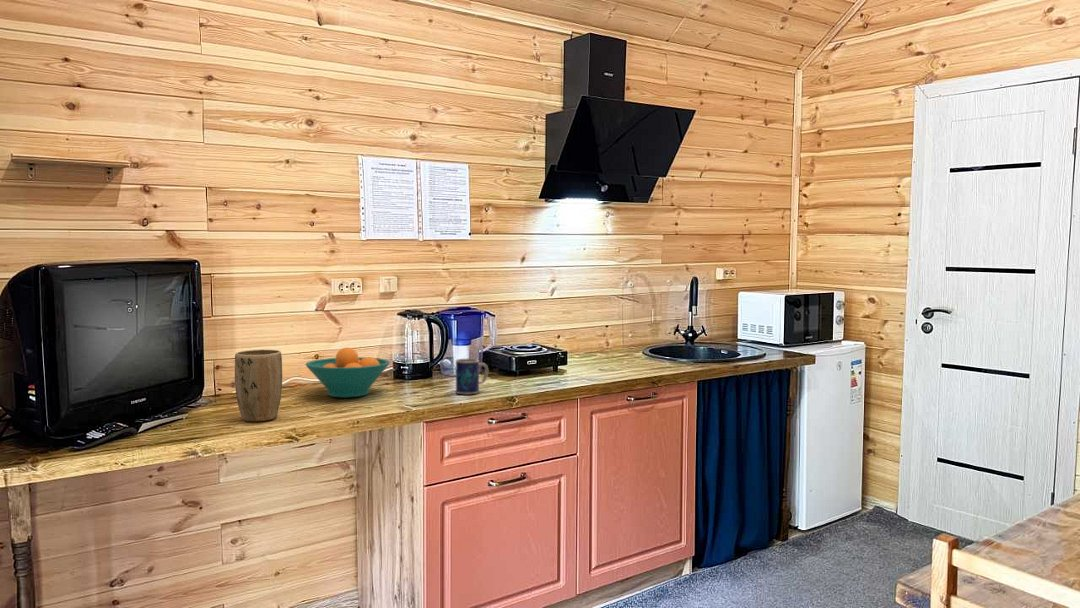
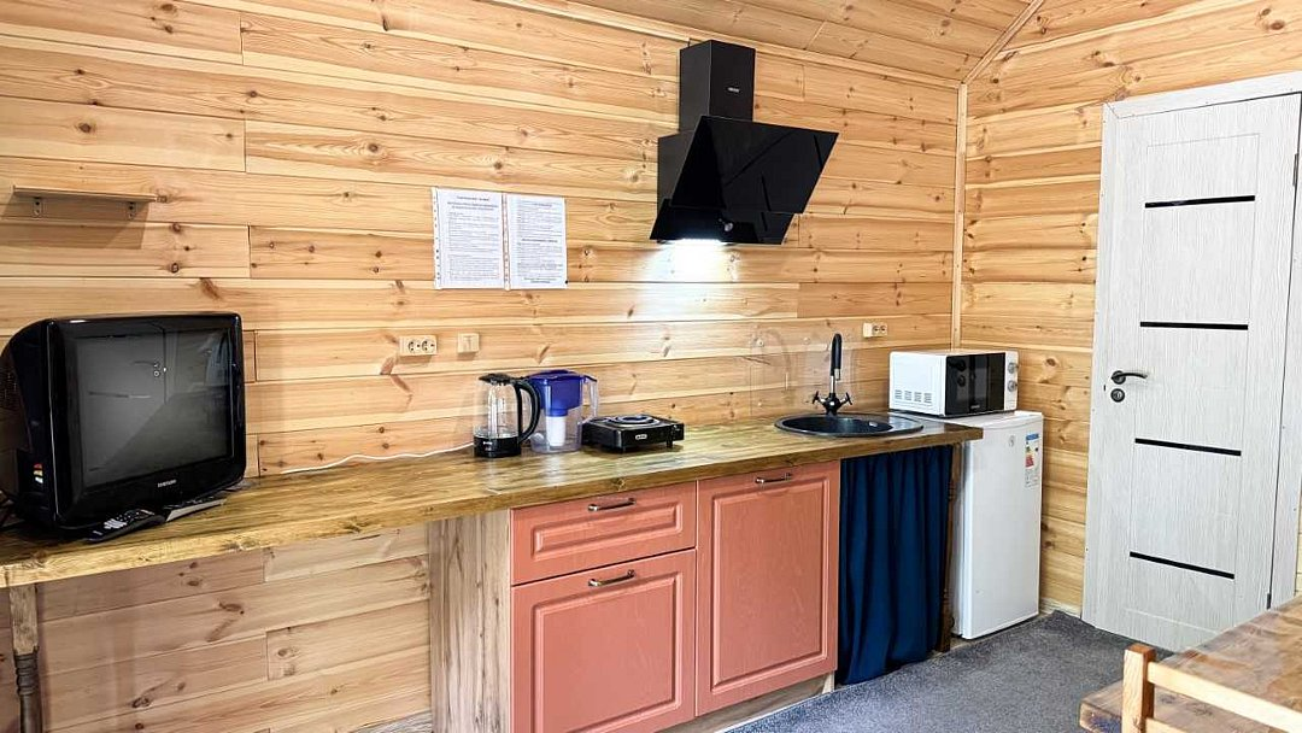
- mug [455,358,489,395]
- fruit bowl [304,346,391,399]
- plant pot [234,348,283,422]
